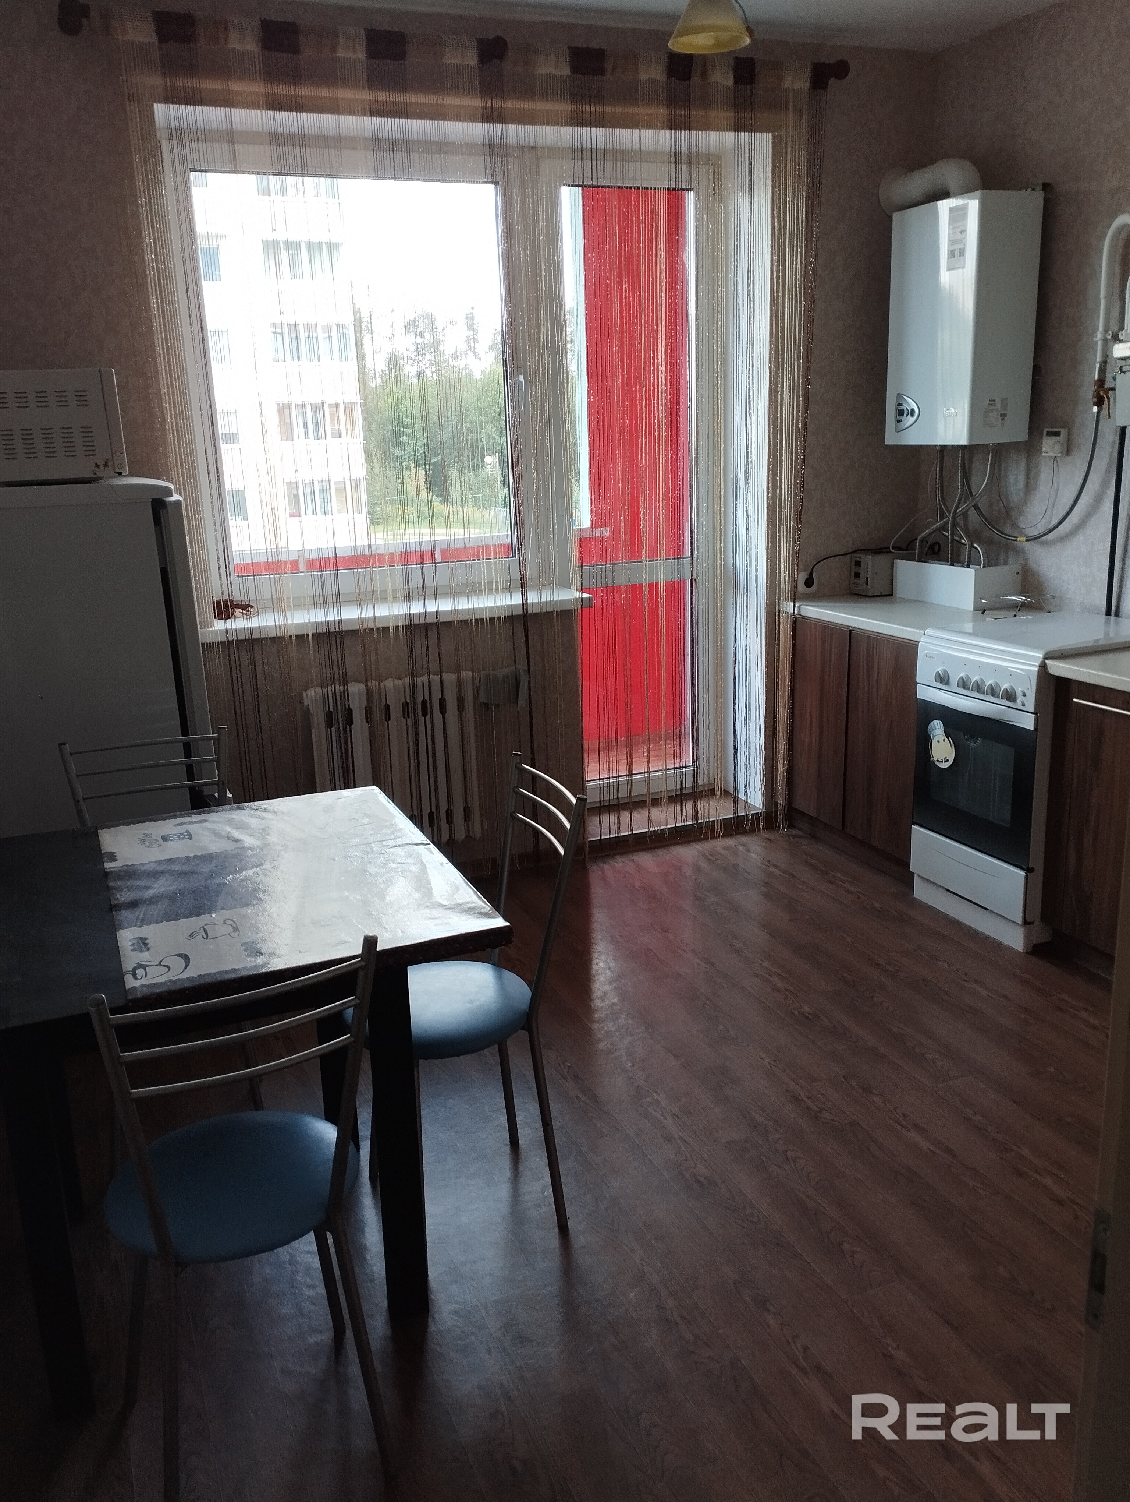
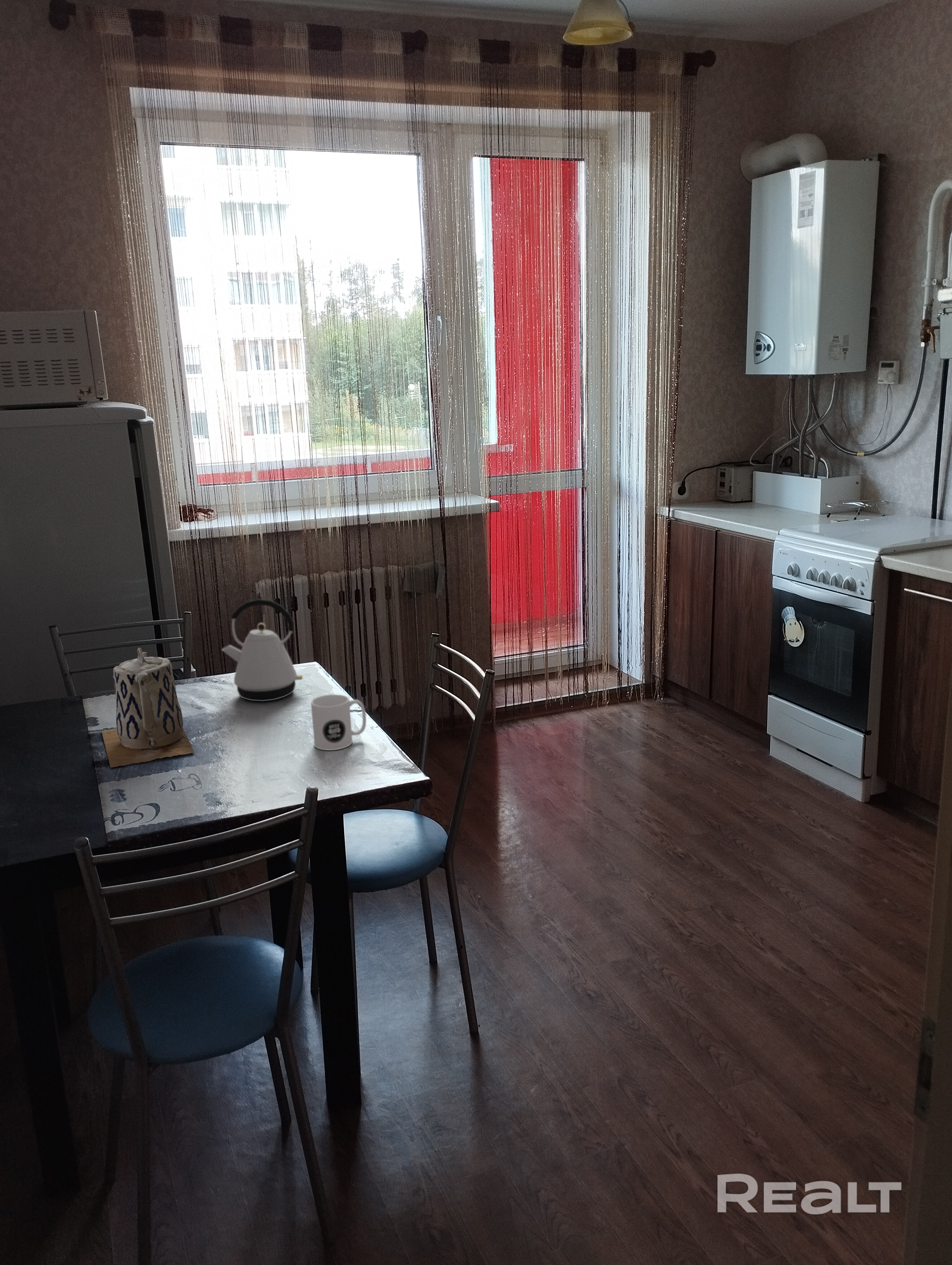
+ mug [311,694,367,751]
+ kettle [222,599,303,702]
+ teapot [101,647,195,768]
